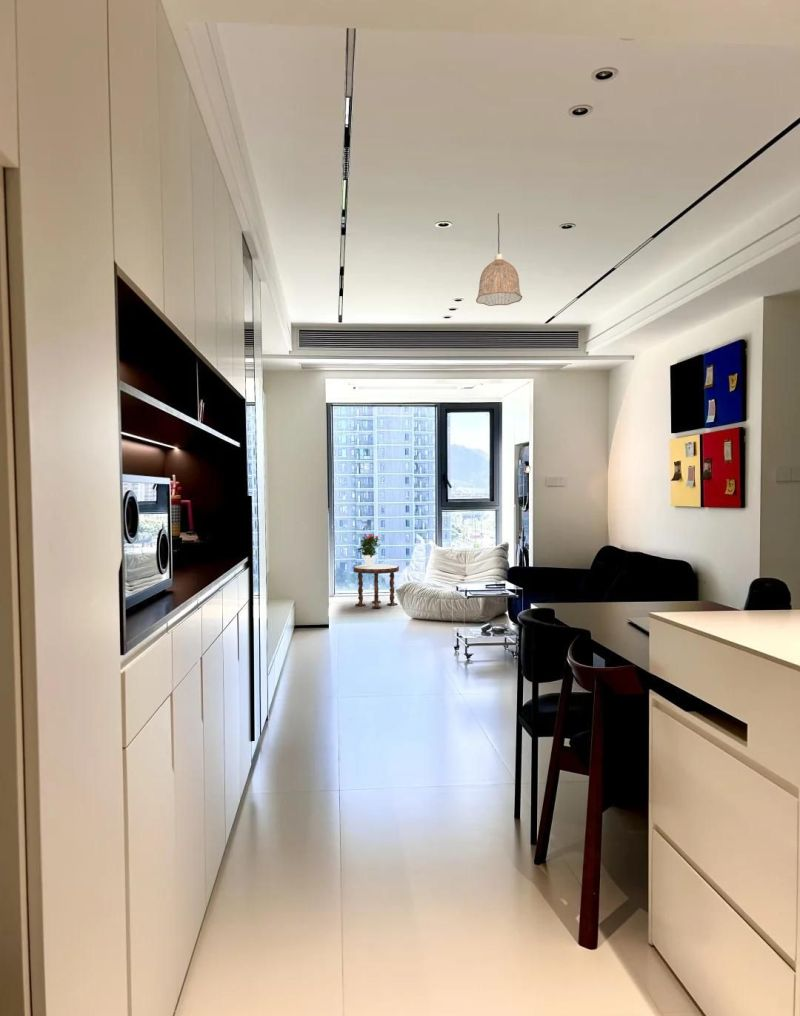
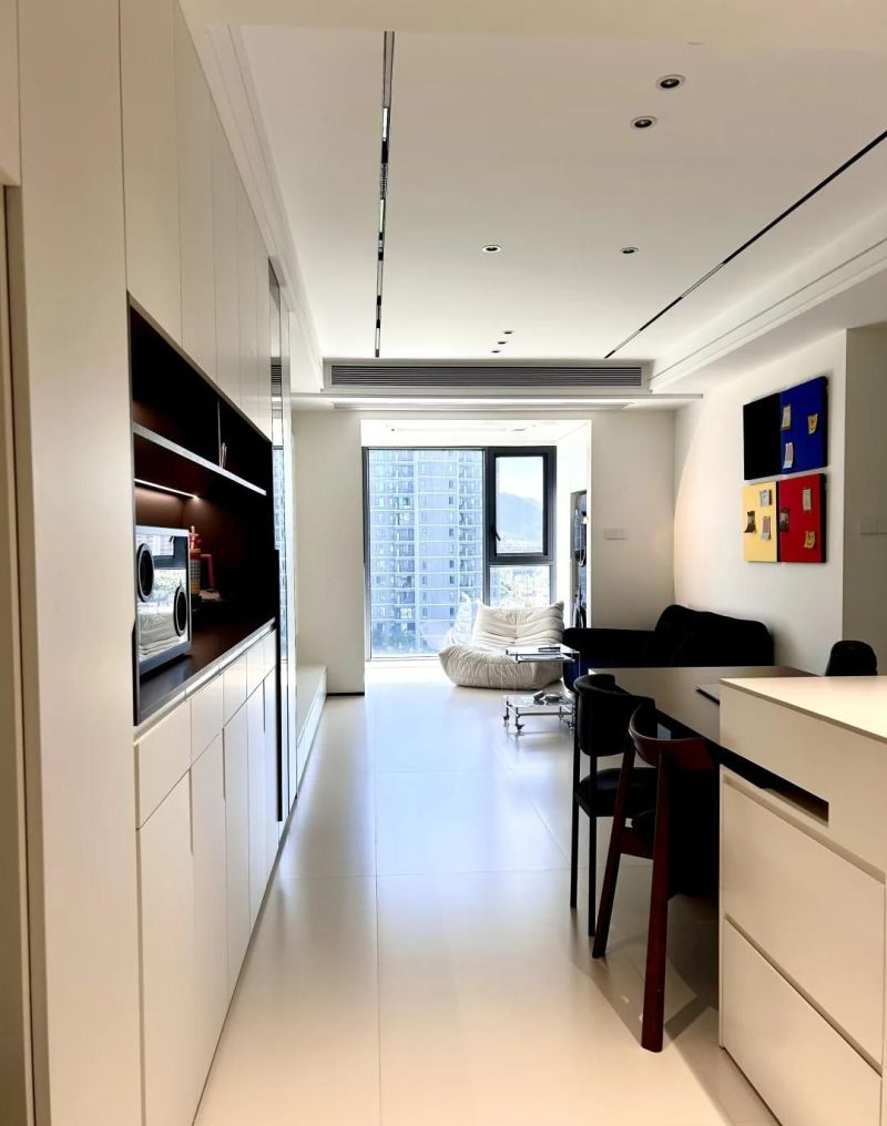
- potted flower [357,533,381,566]
- pendant lamp [475,213,523,307]
- side table [352,563,400,609]
